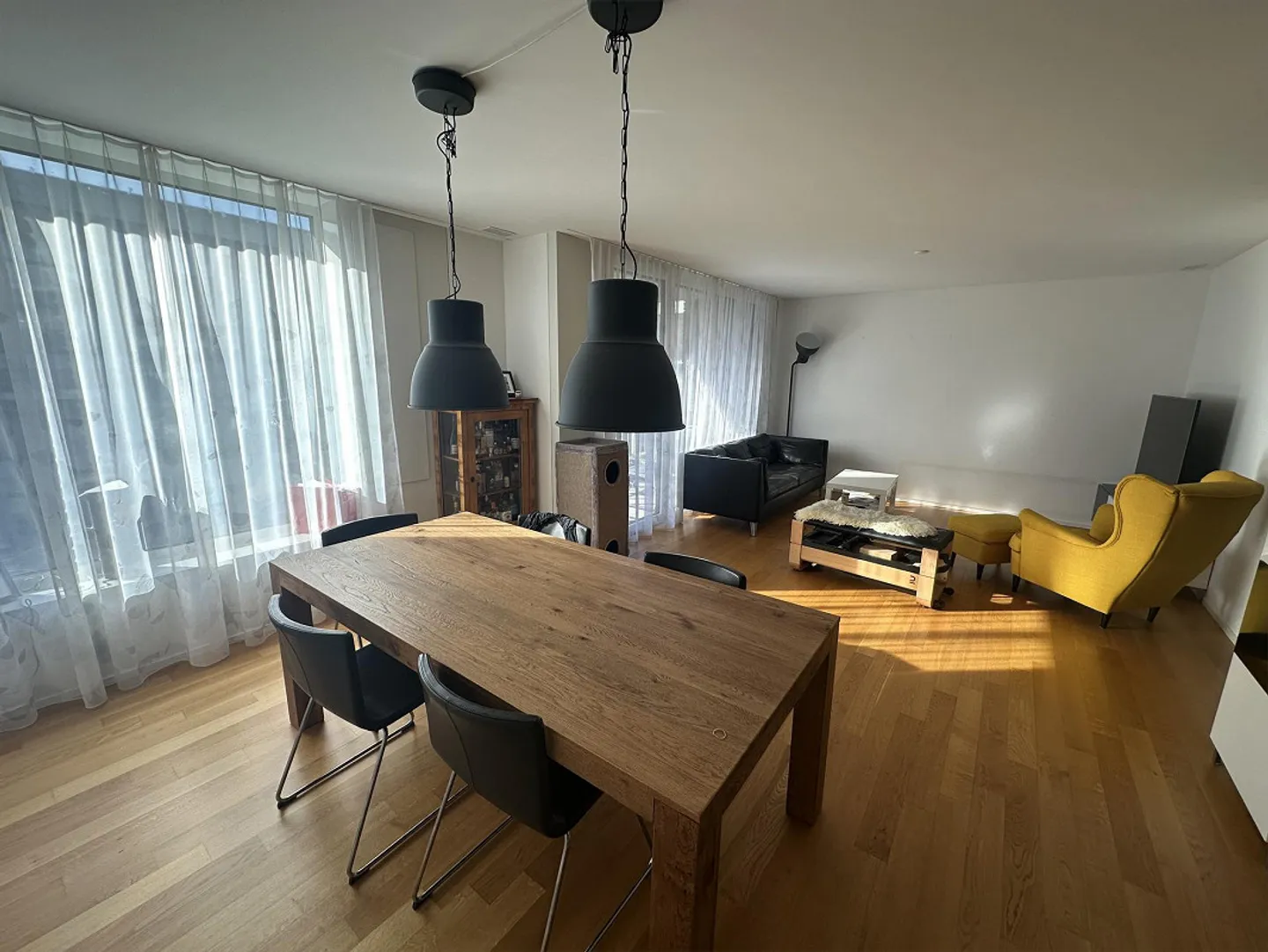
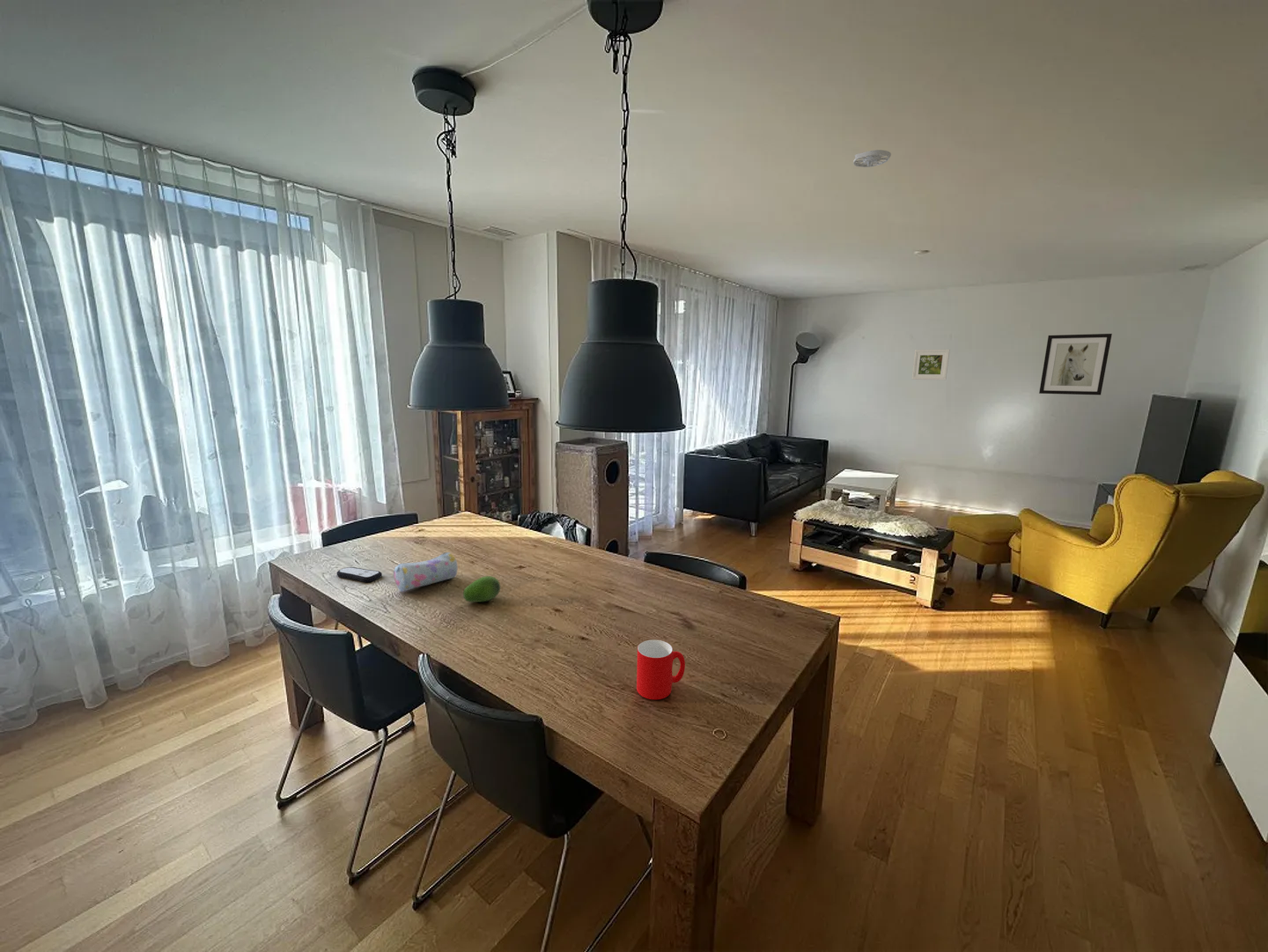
+ cup [636,639,686,700]
+ wall art [1038,333,1113,396]
+ fruit [462,575,502,603]
+ pencil case [393,551,458,593]
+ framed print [910,349,951,380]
+ smoke detector [852,149,892,168]
+ remote control [335,566,383,583]
